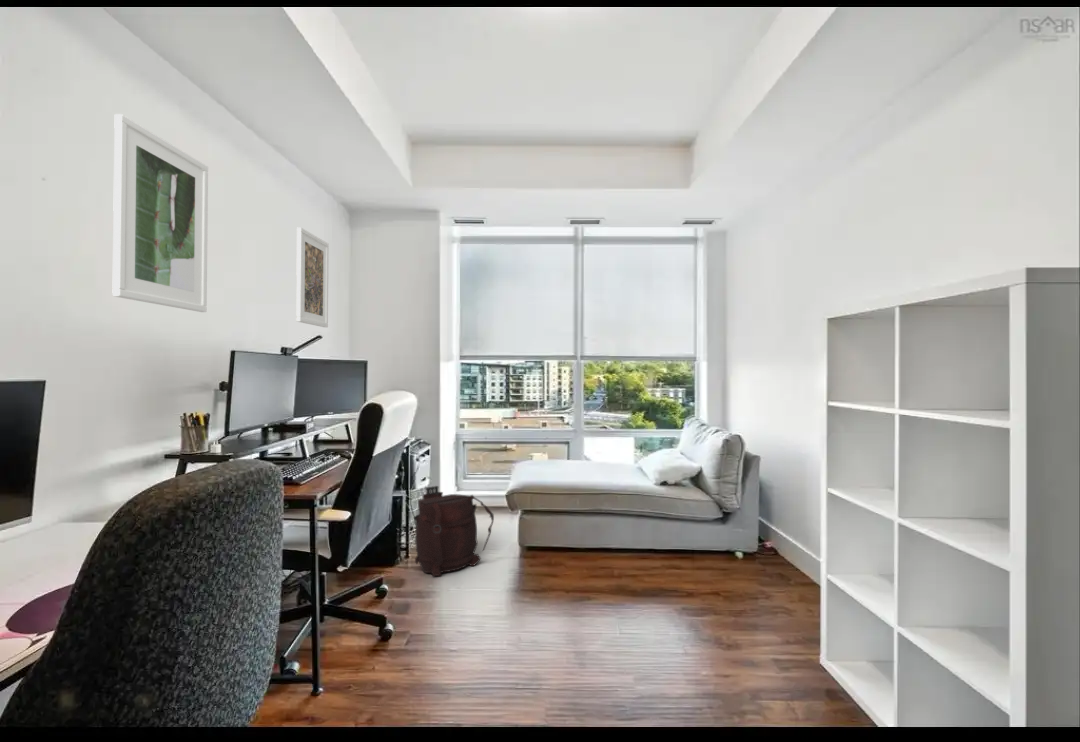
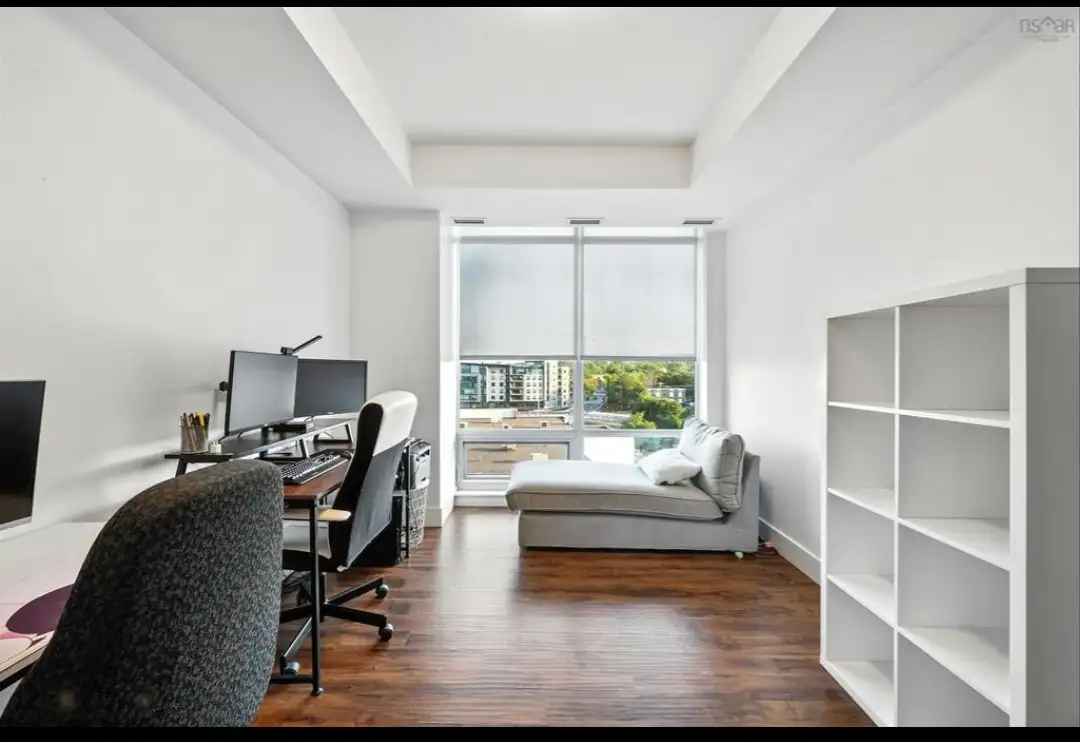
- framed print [295,226,330,328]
- backpack [413,485,495,577]
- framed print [111,113,209,313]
